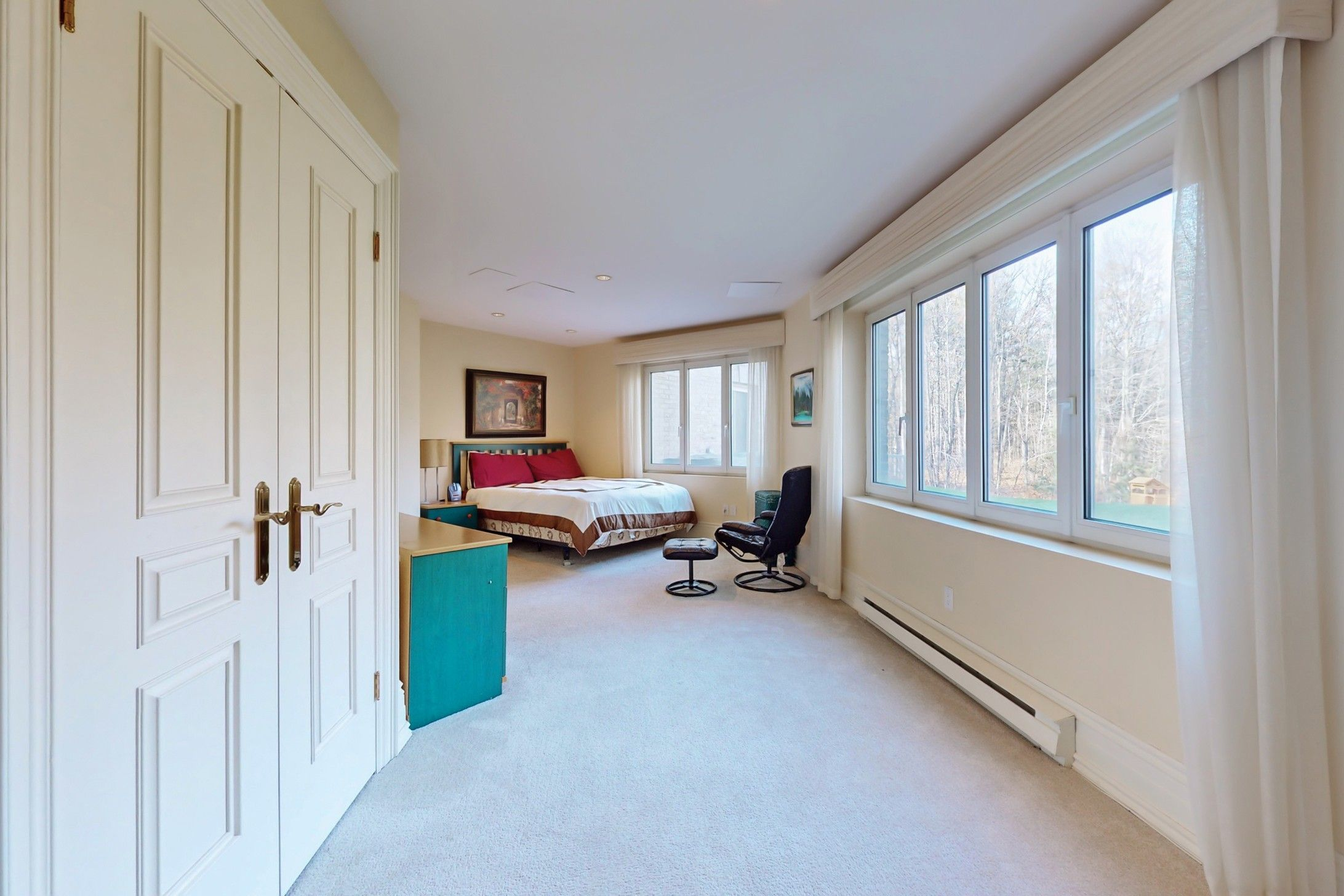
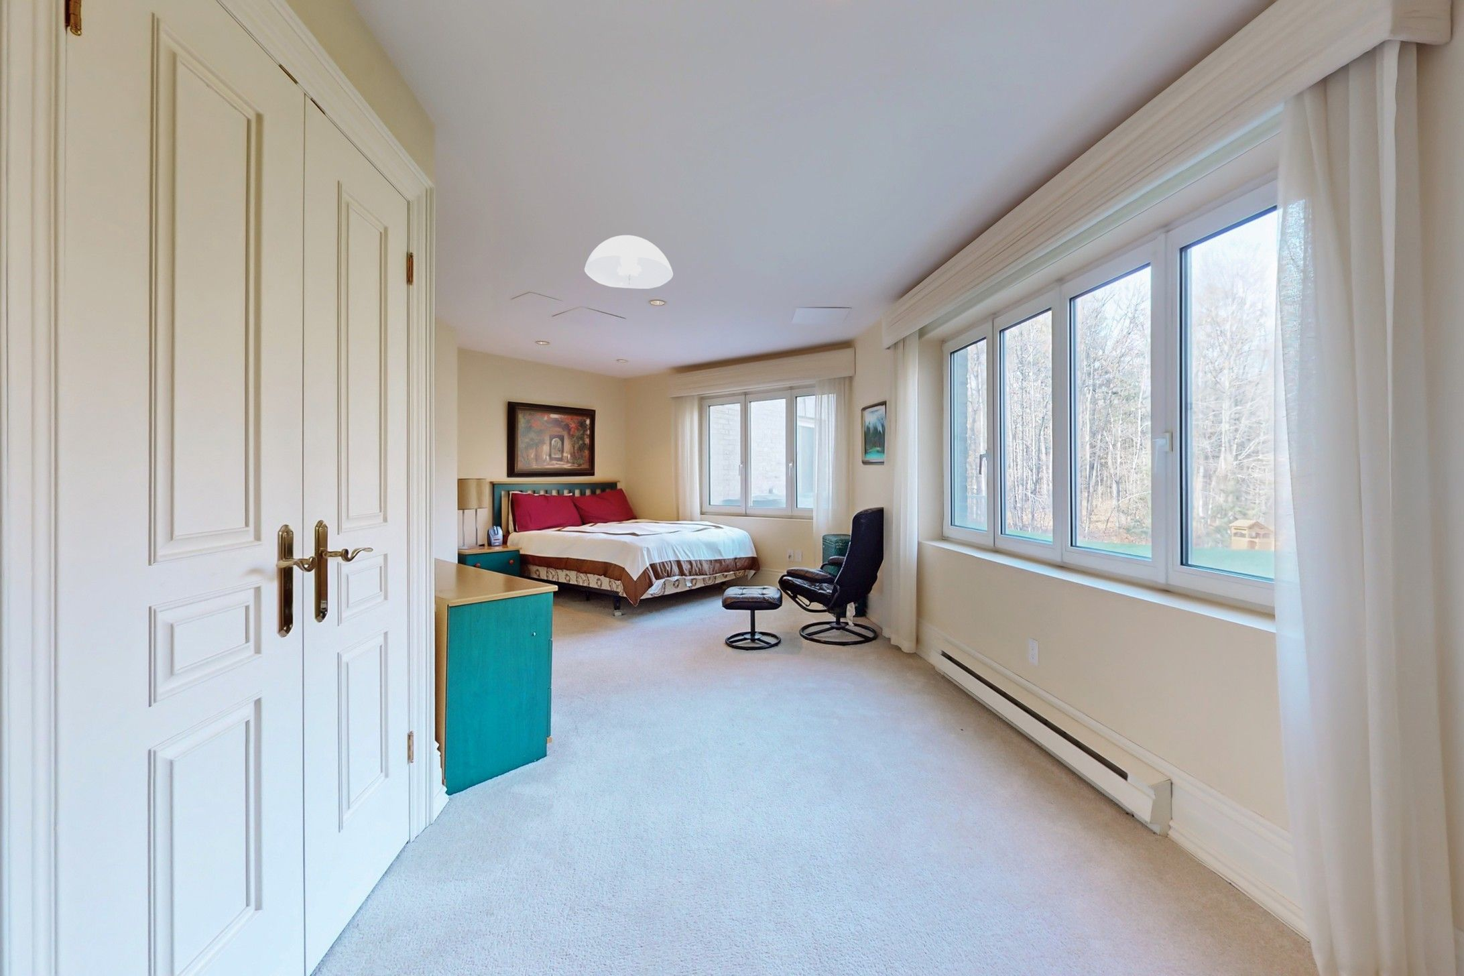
+ ceiling light [584,234,673,290]
